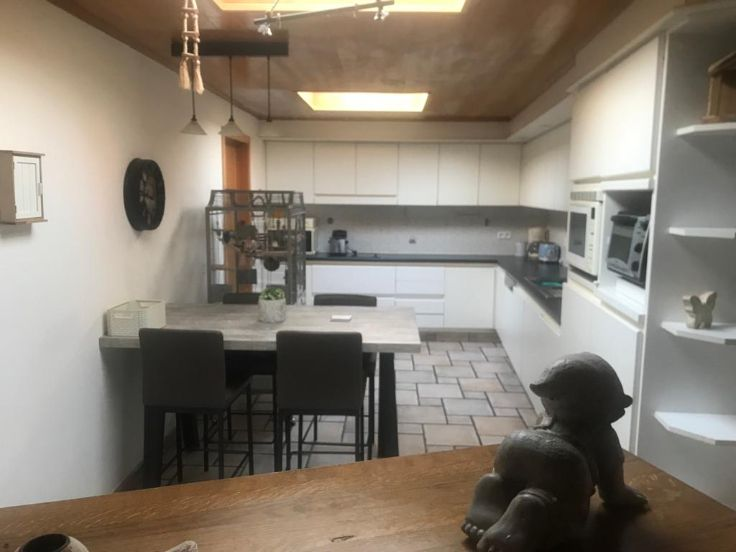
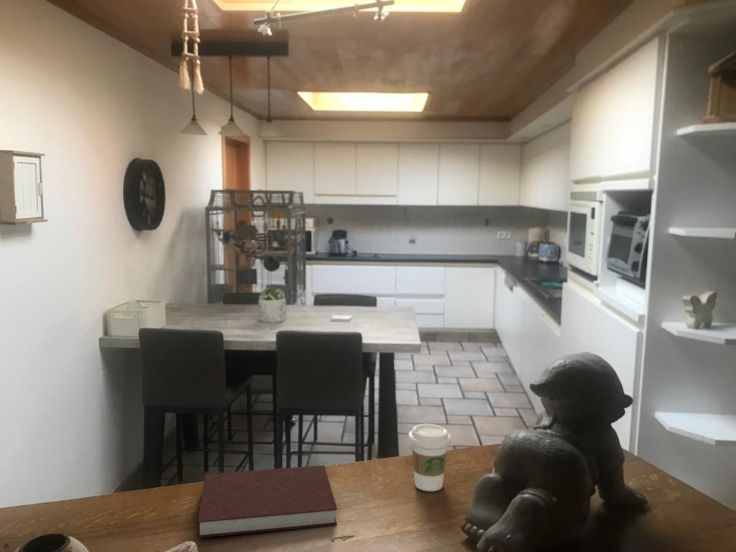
+ notebook [196,464,338,539]
+ coffee cup [408,423,452,492]
